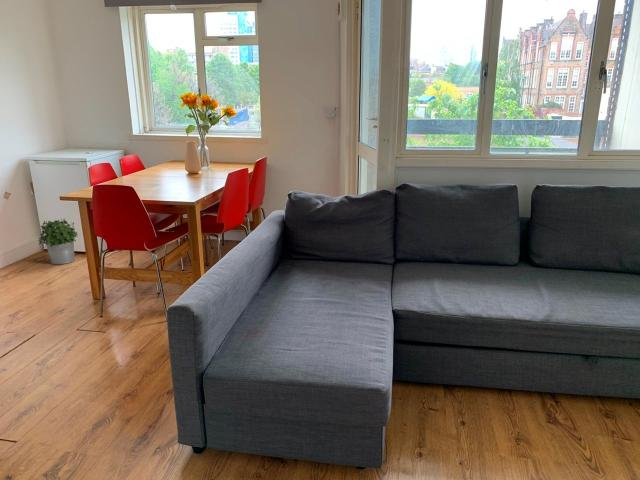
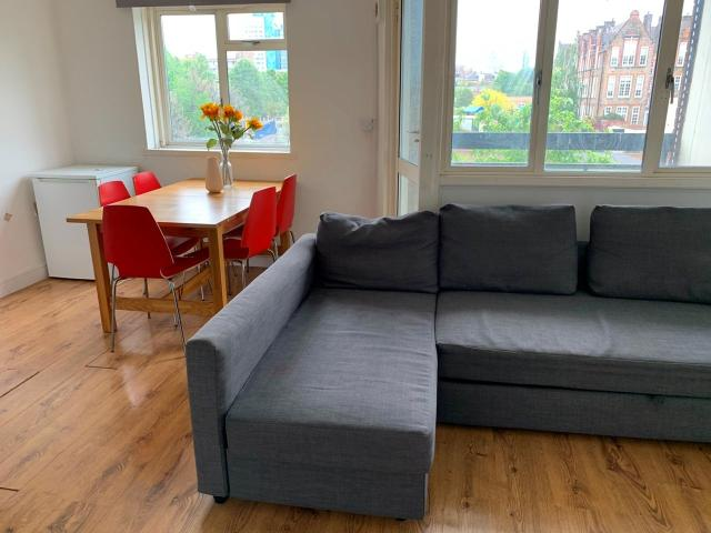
- potted plant [38,218,79,265]
